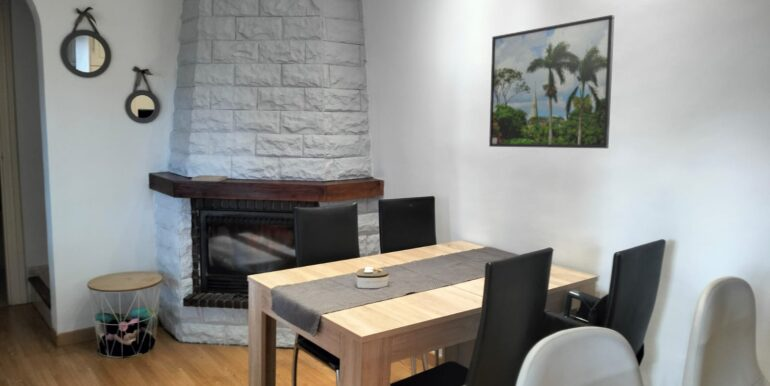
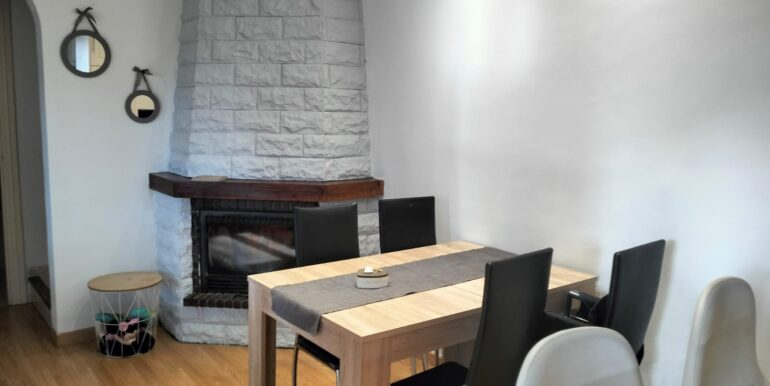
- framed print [488,14,615,149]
